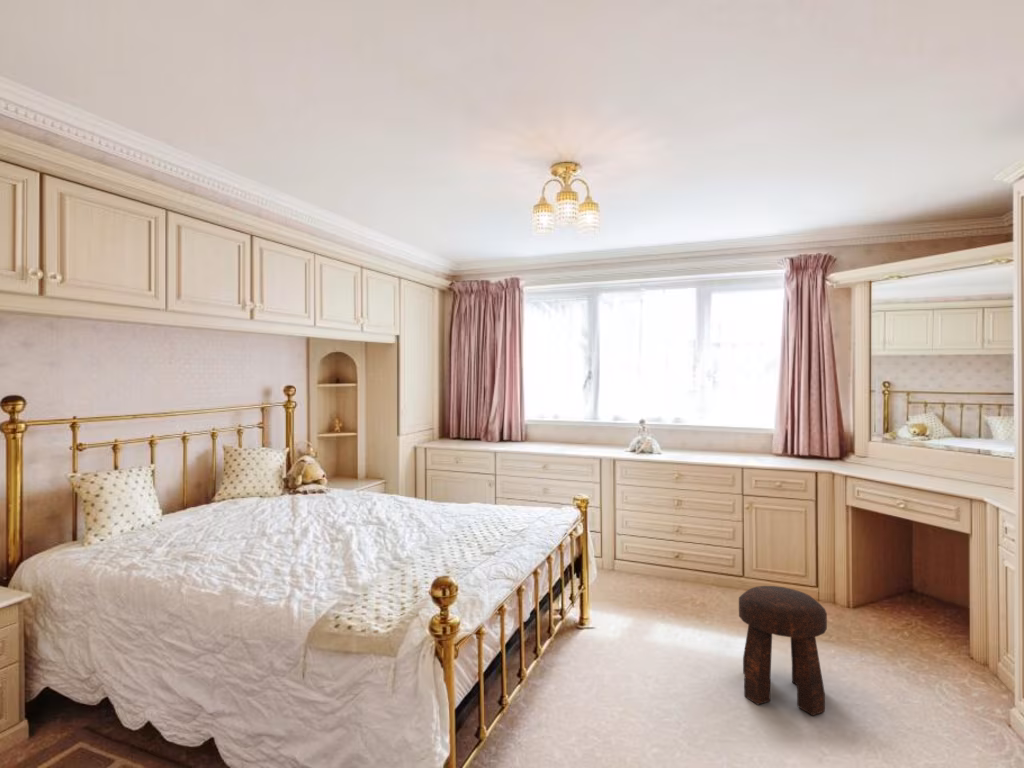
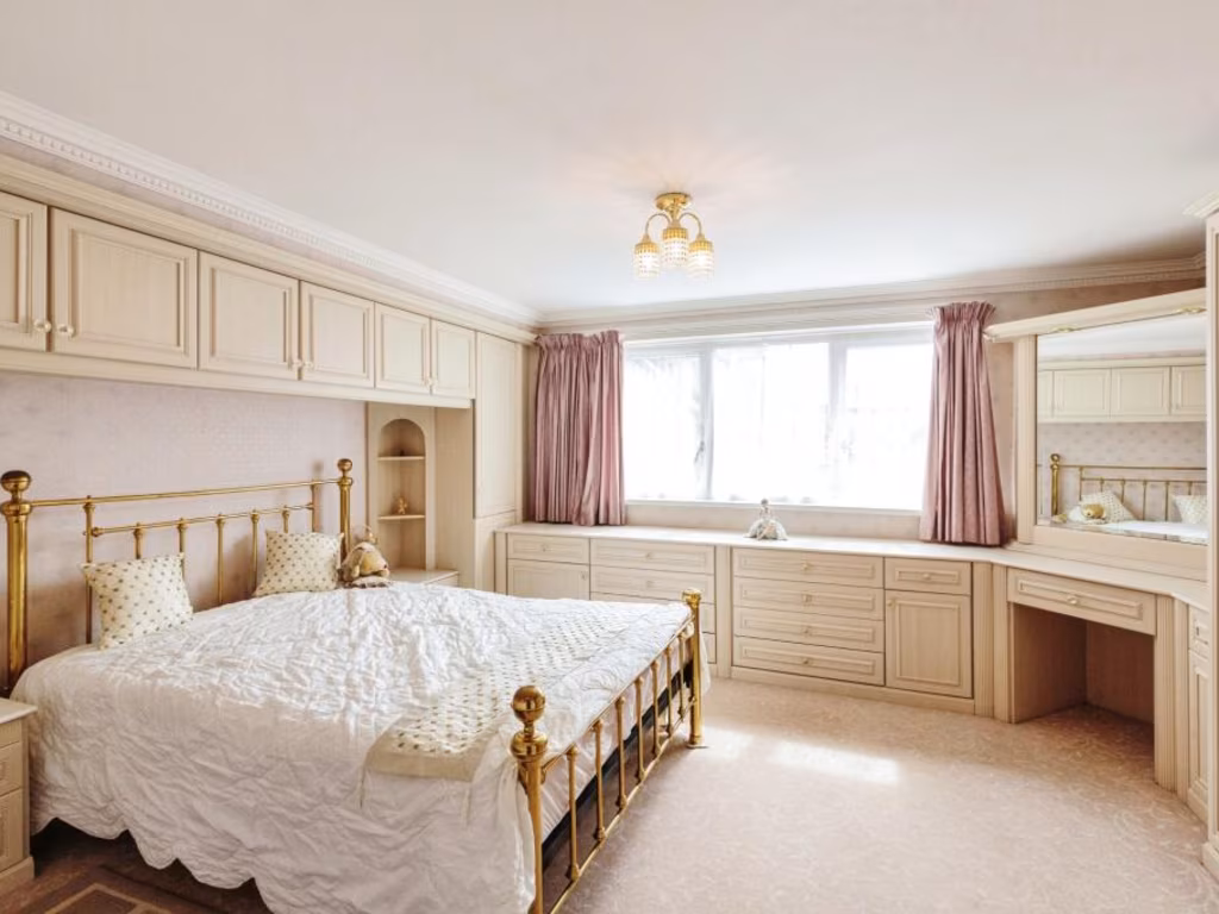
- stool [738,585,828,717]
